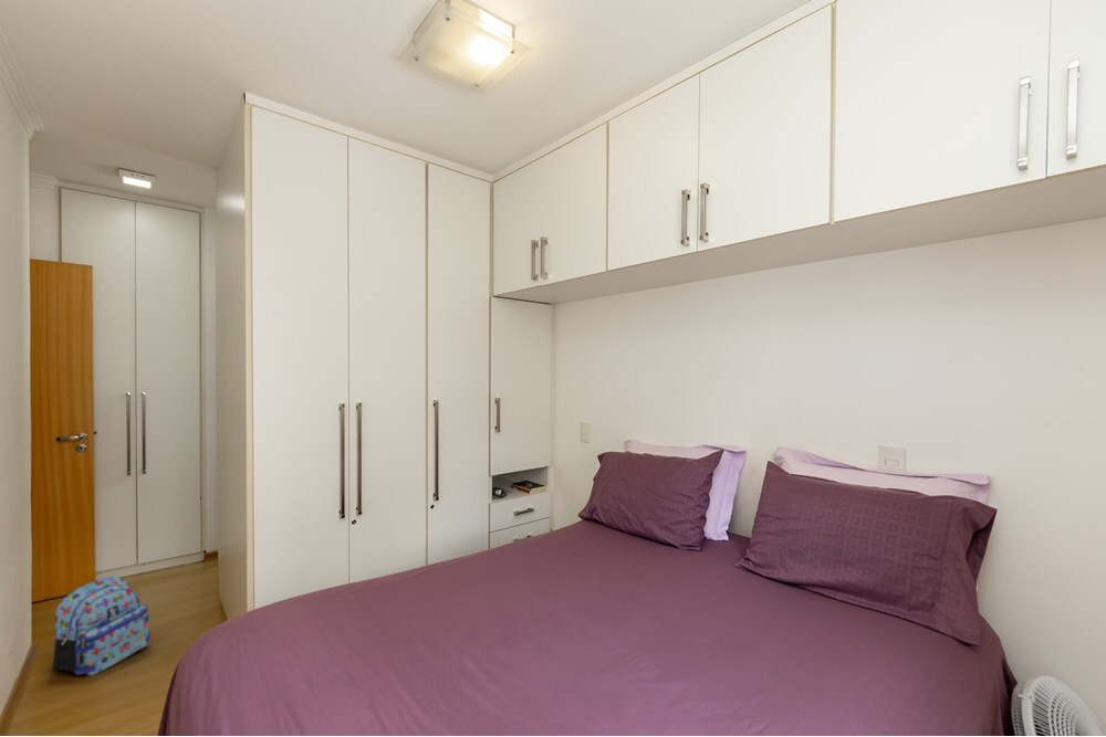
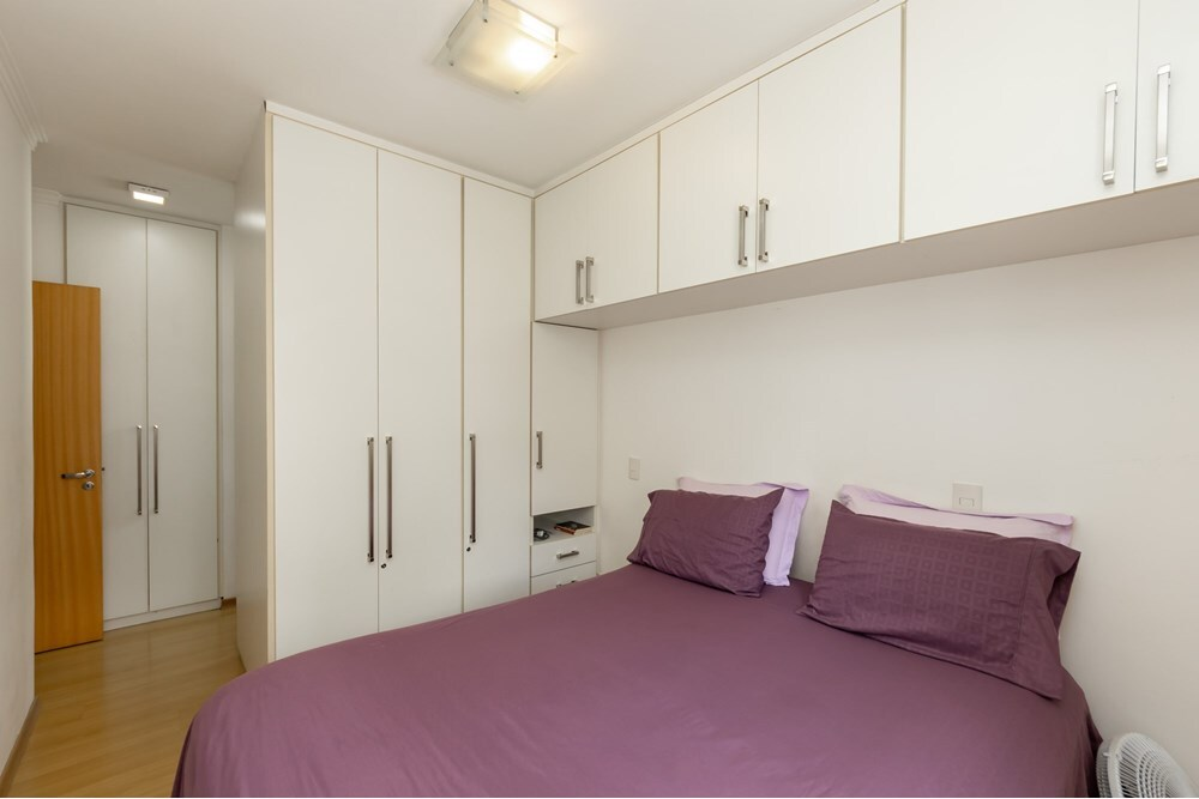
- backpack [51,575,152,676]
